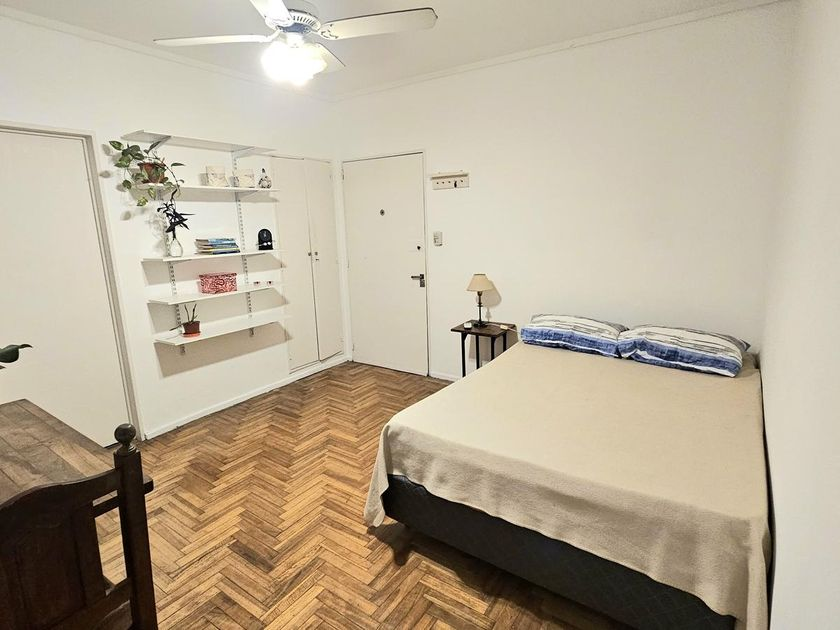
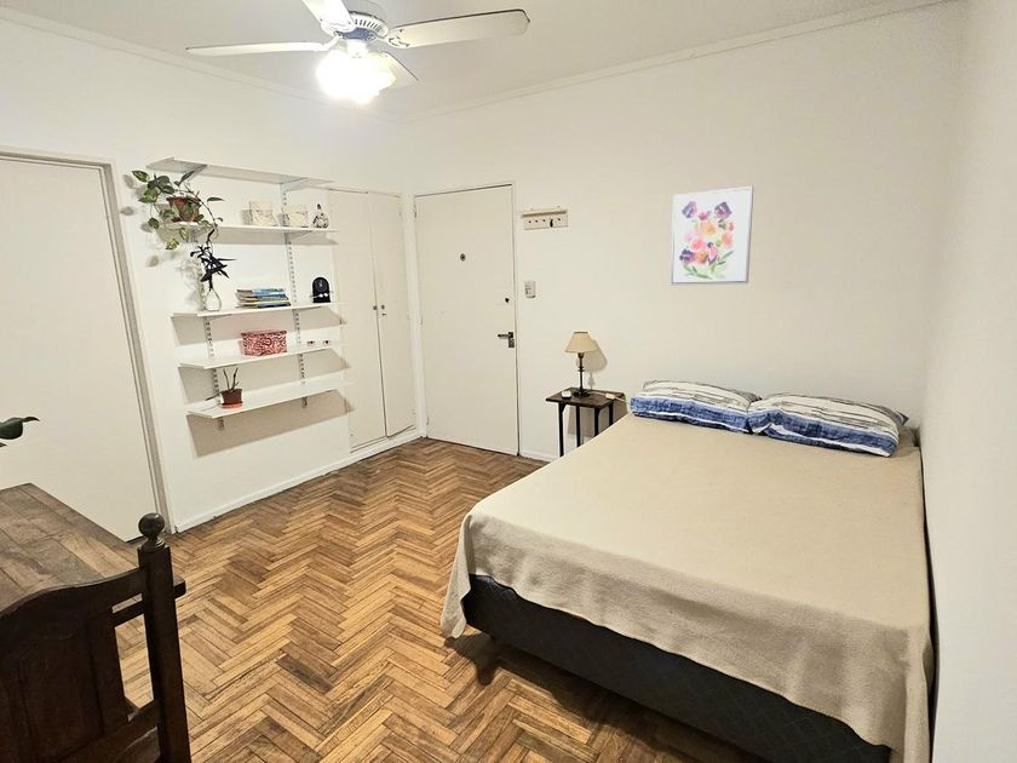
+ wall art [670,185,754,286]
